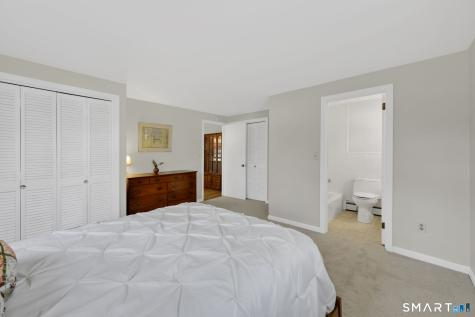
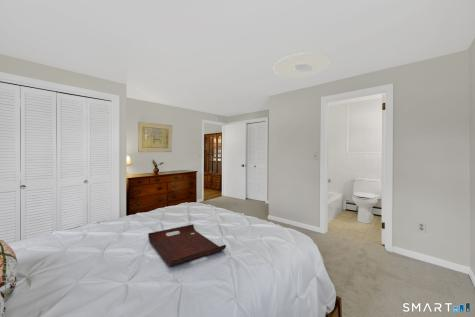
+ serving tray [147,223,227,267]
+ ceiling light [273,52,330,78]
